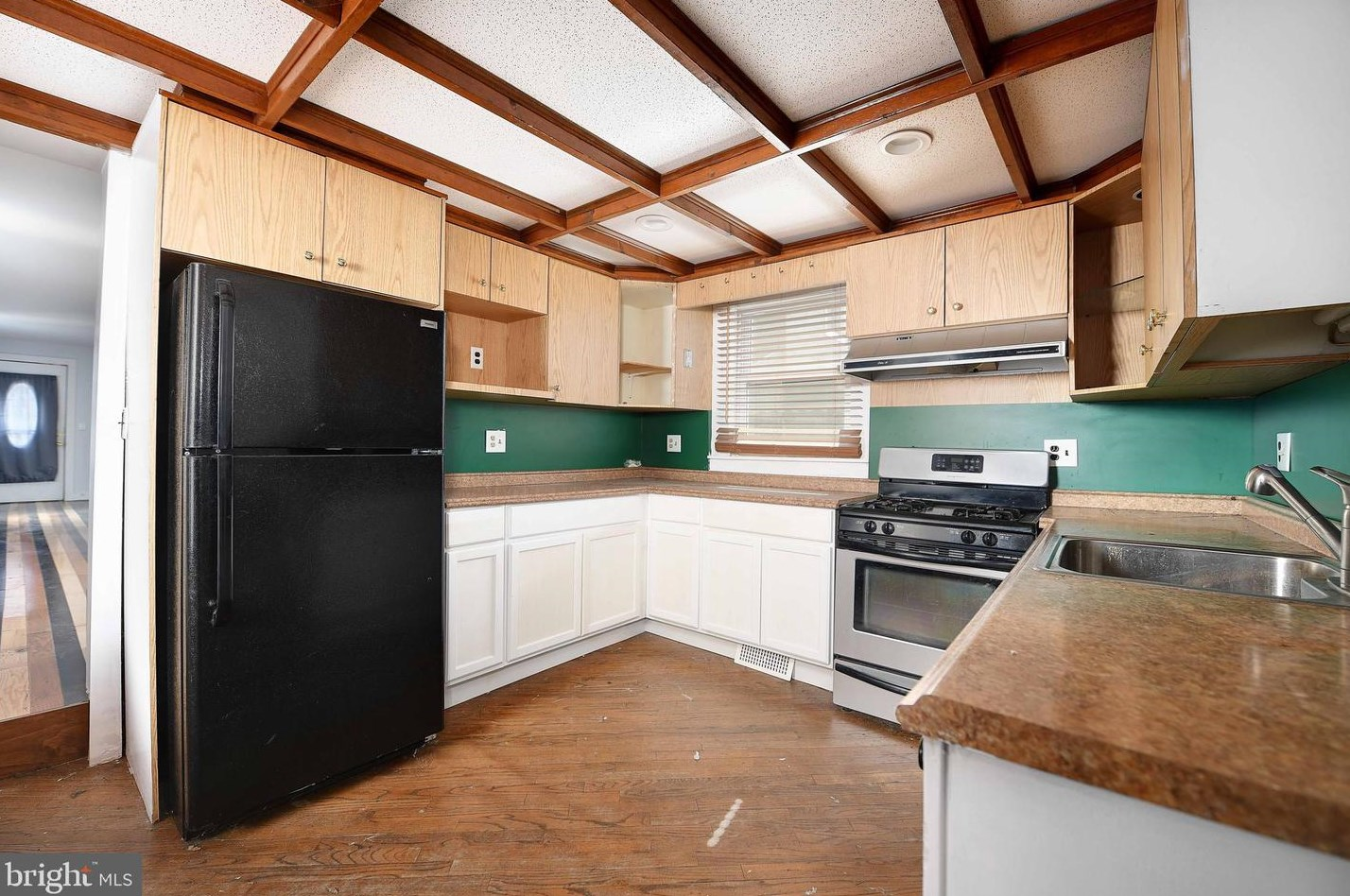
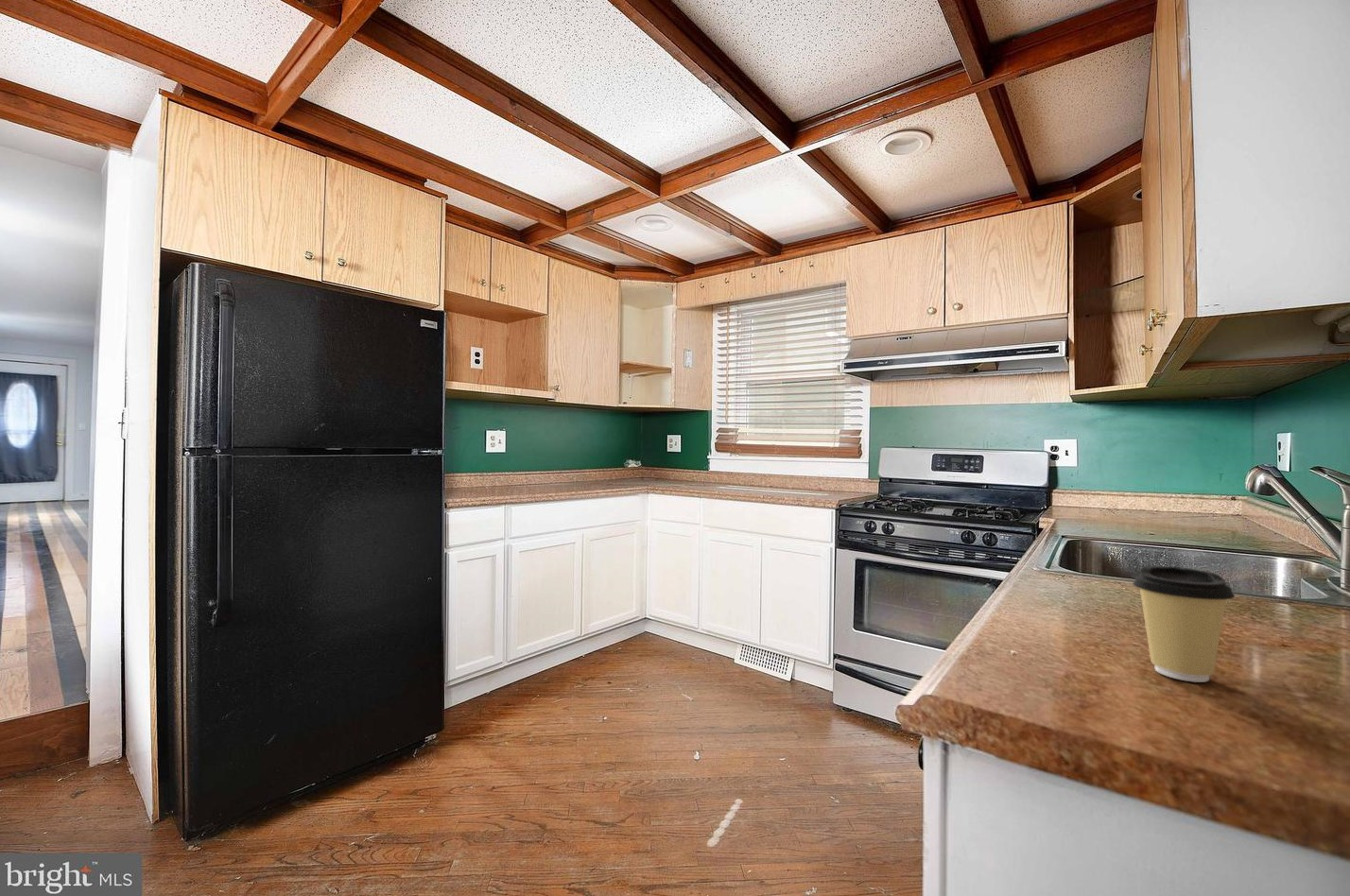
+ coffee cup [1132,565,1236,683]
